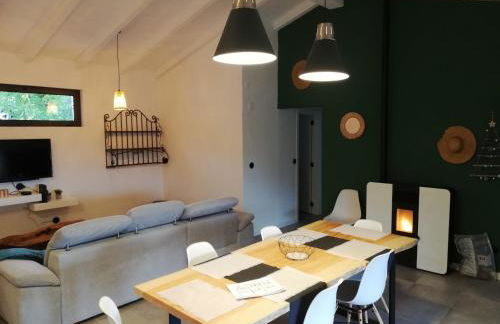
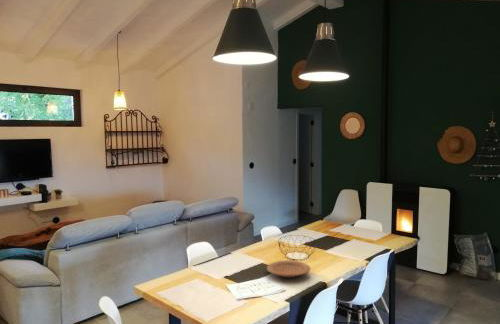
+ plate [266,259,311,278]
